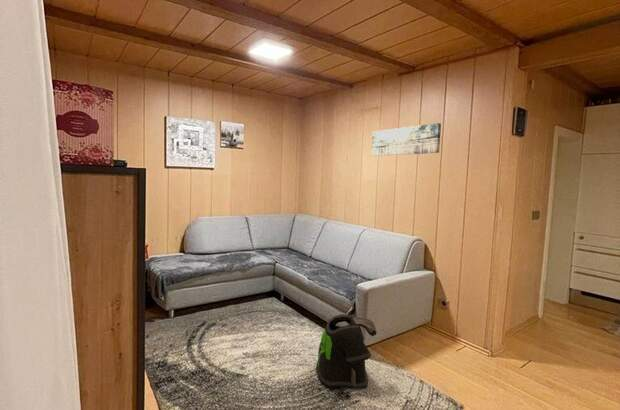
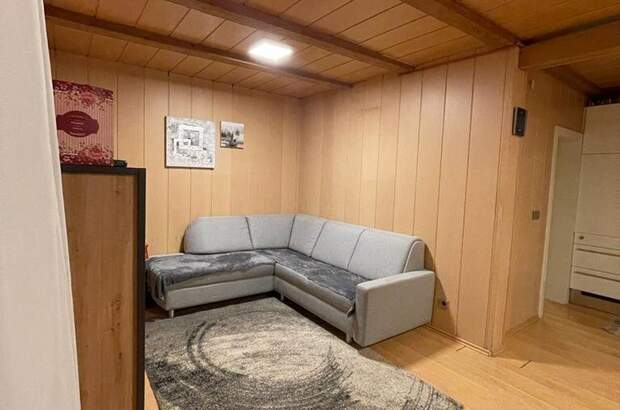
- wall art [371,122,442,157]
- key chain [315,313,378,389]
